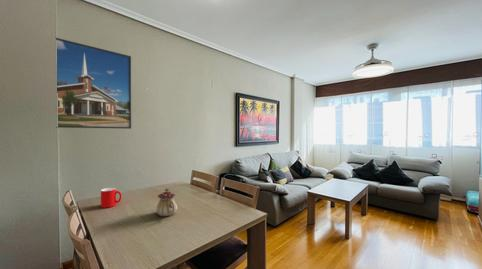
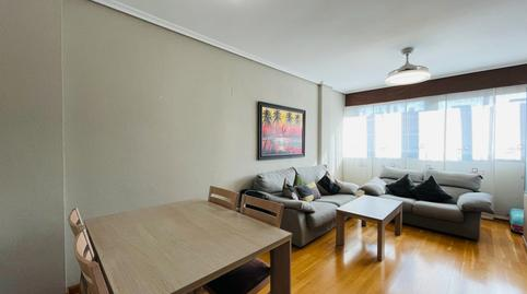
- cup [100,187,122,209]
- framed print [55,37,132,130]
- teapot [155,188,178,217]
